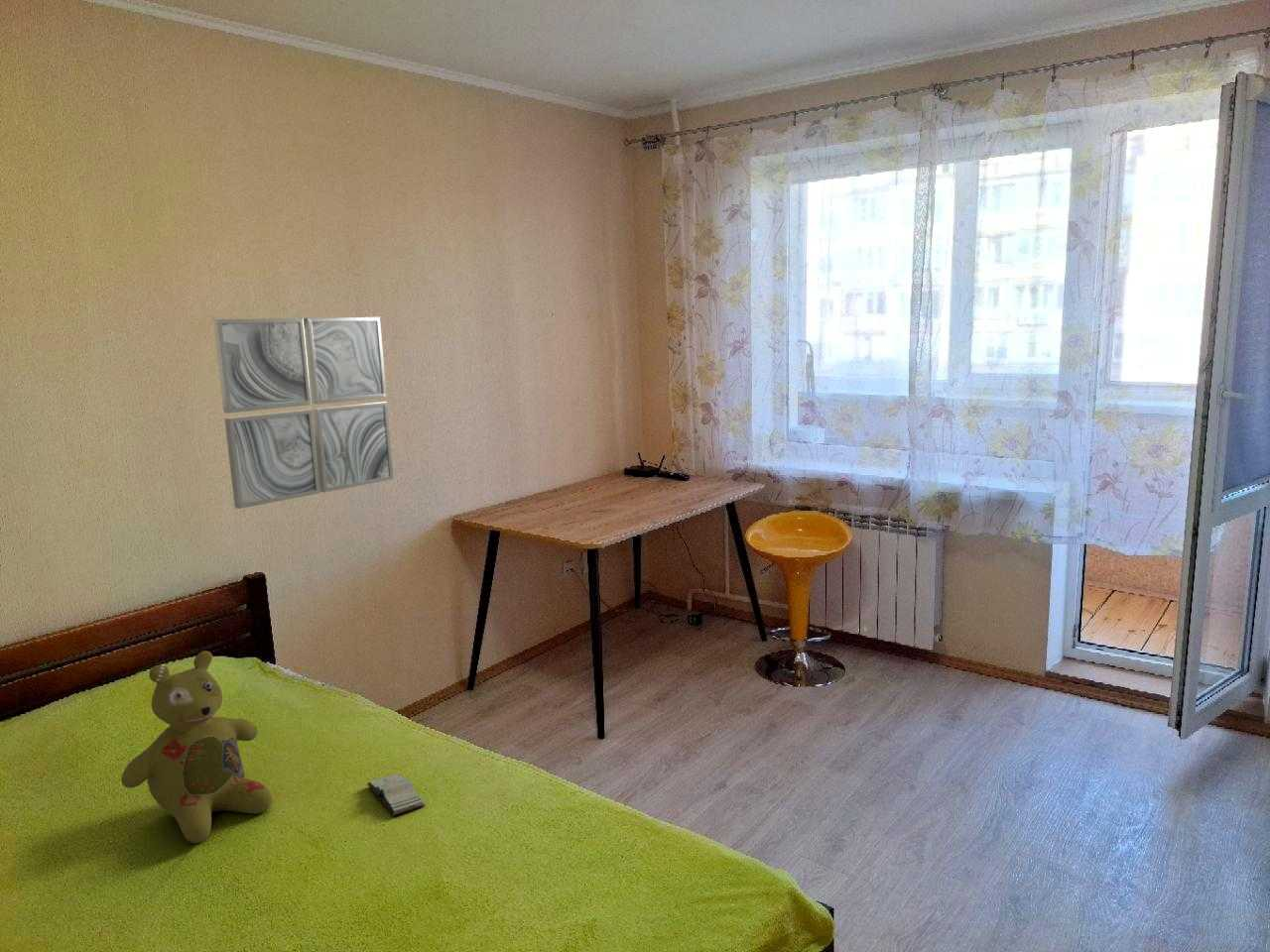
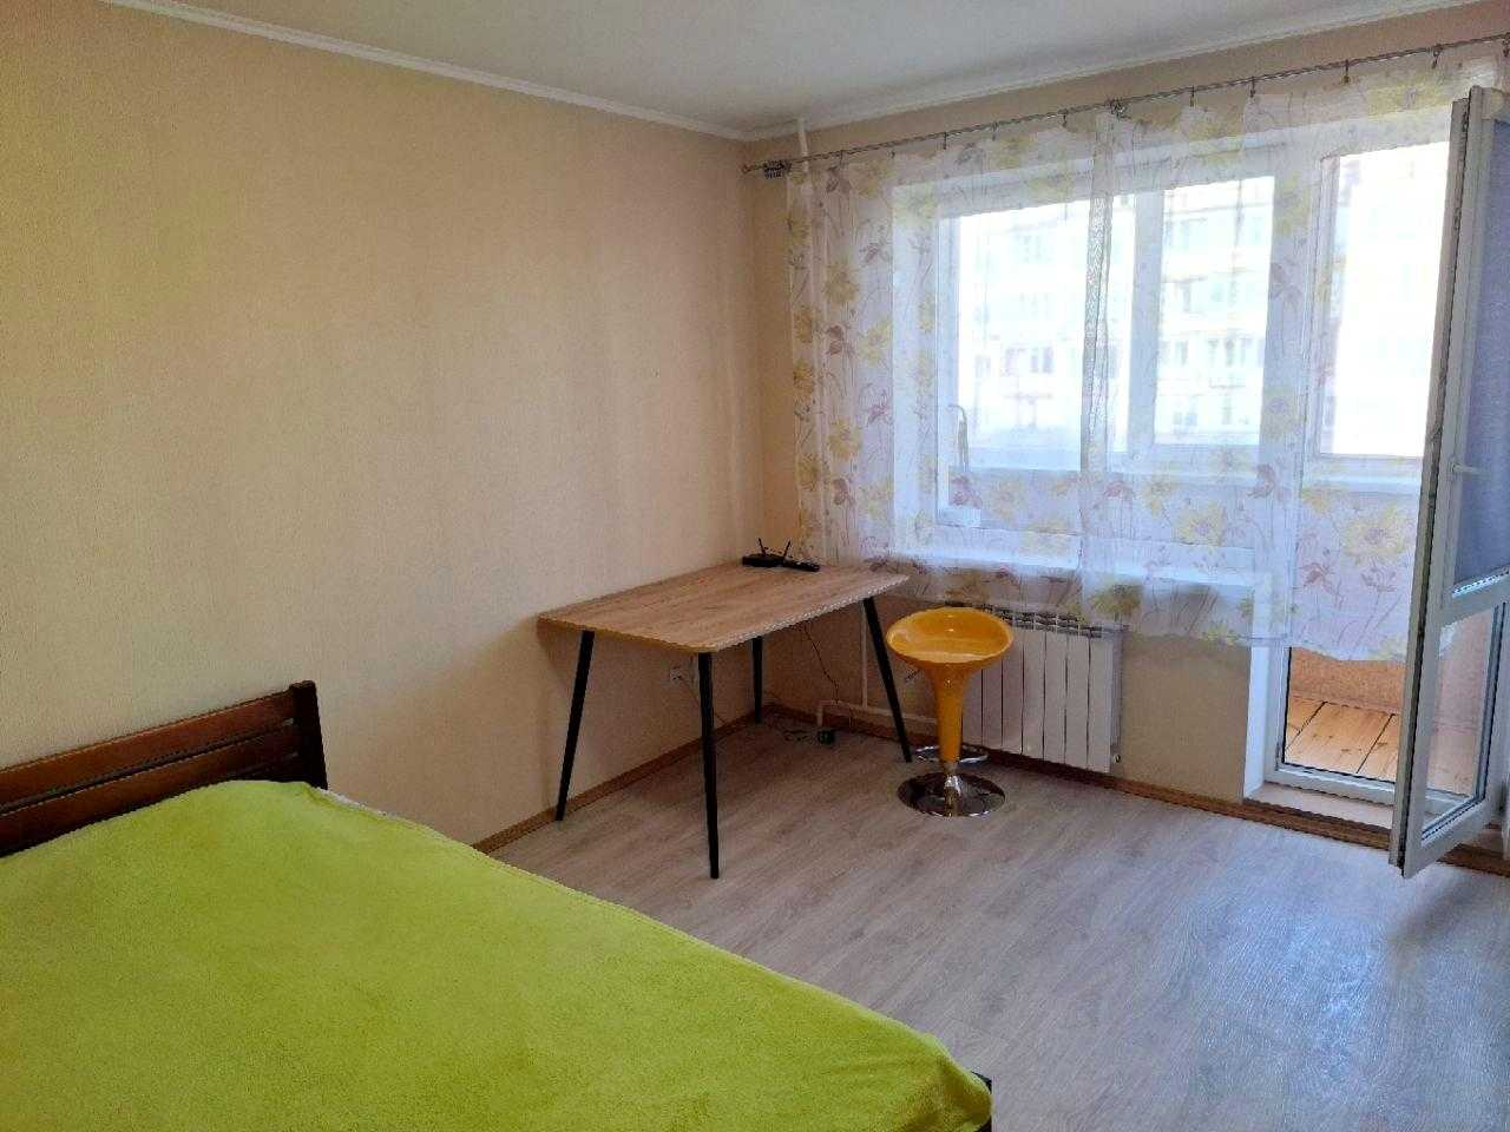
- book [366,773,426,816]
- wall art [212,316,395,510]
- stuffed bear [120,650,273,844]
